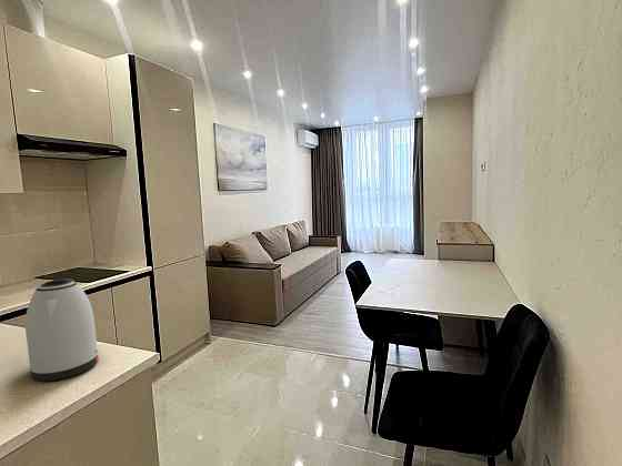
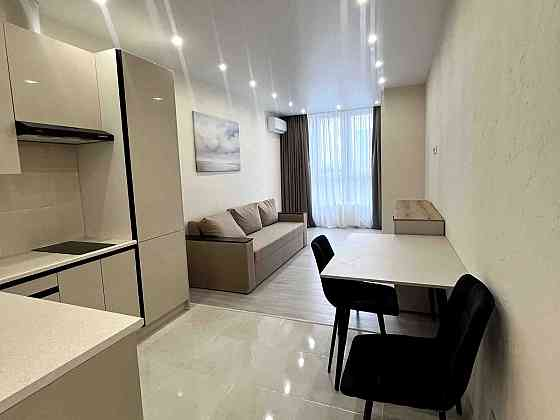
- kettle [24,276,100,382]
